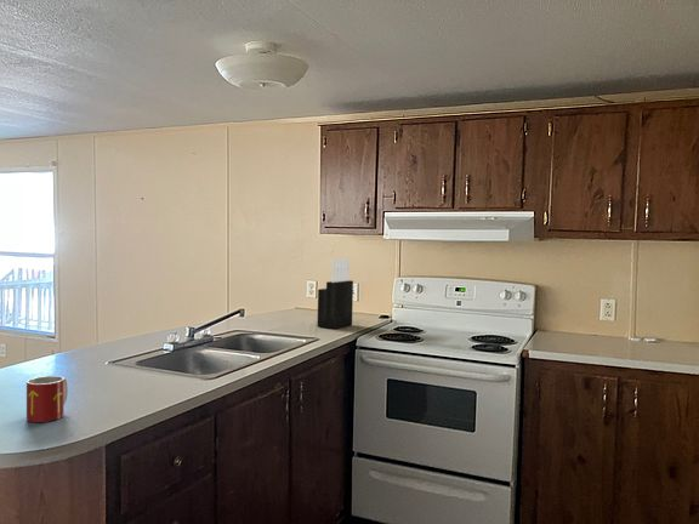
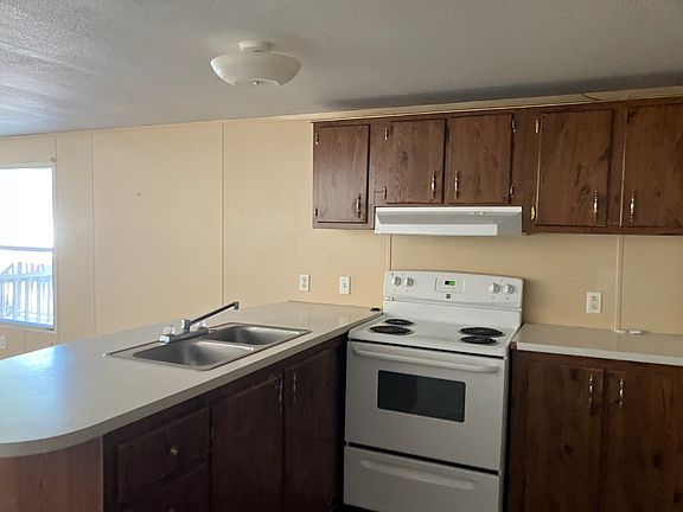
- mug [25,375,69,423]
- knife block [317,257,354,330]
